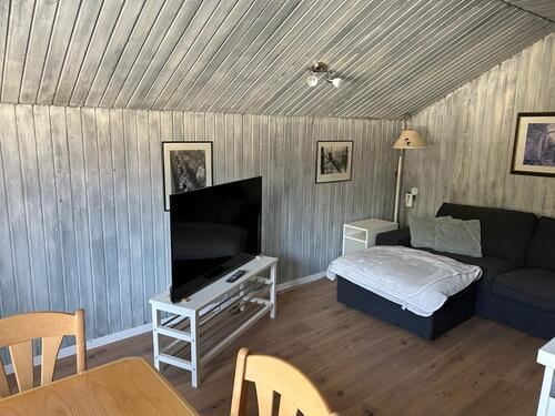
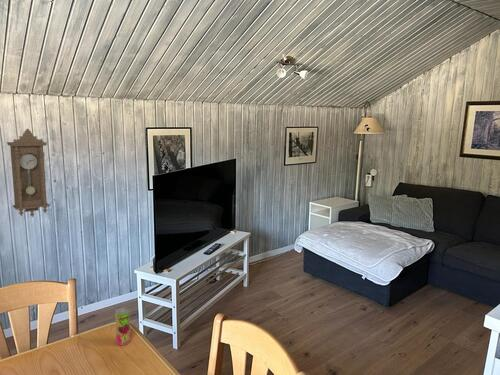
+ pendulum clock [6,128,51,218]
+ beverage can [114,307,132,346]
